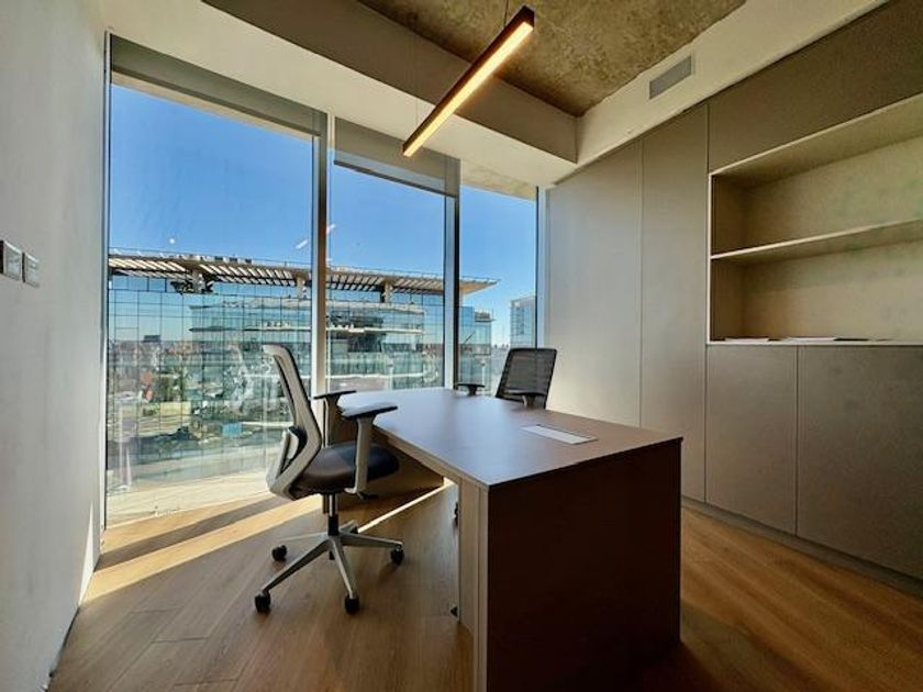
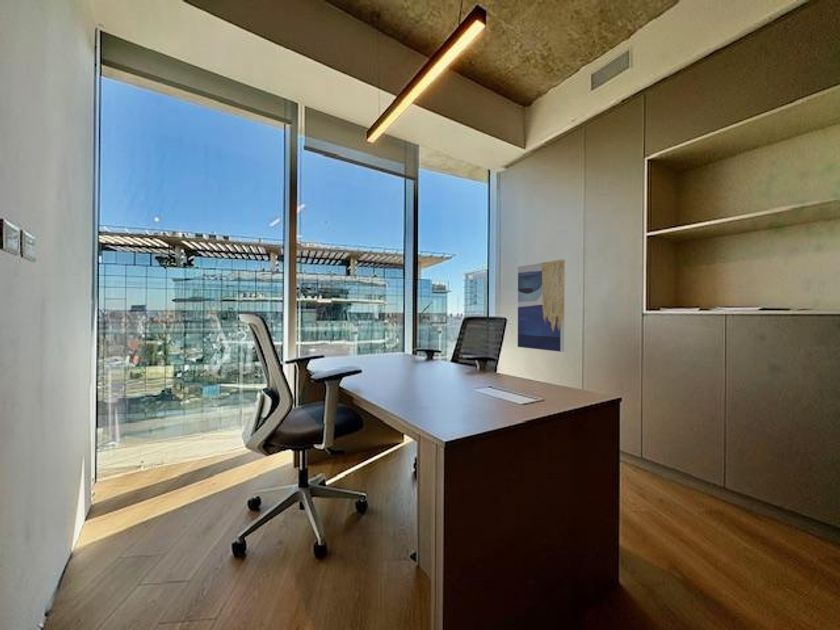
+ wall art [517,259,566,353]
